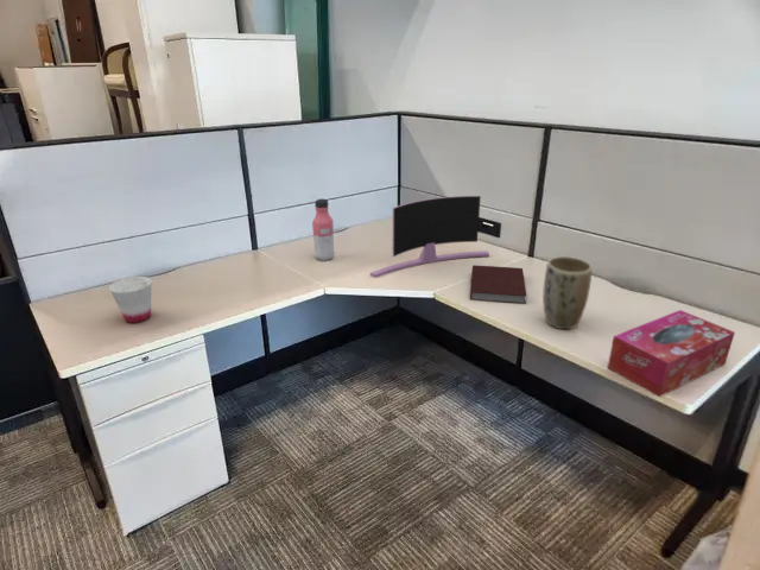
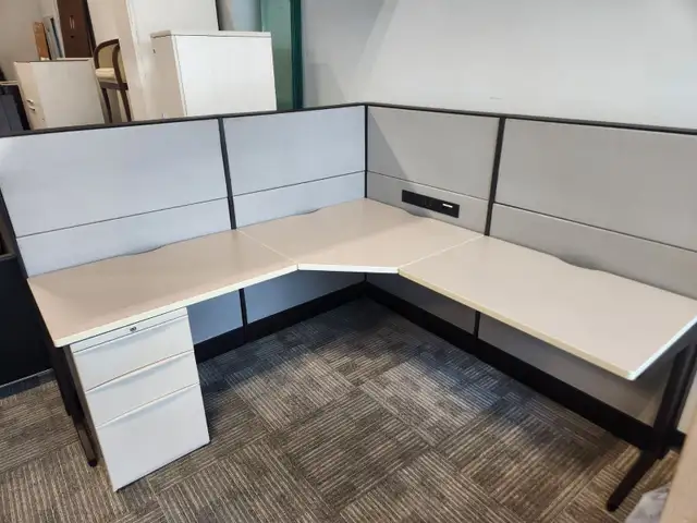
- plant pot [542,255,593,330]
- water bottle [311,197,336,262]
- monitor [369,195,490,279]
- cup [108,276,153,324]
- tissue box [607,309,736,398]
- notebook [469,264,527,305]
